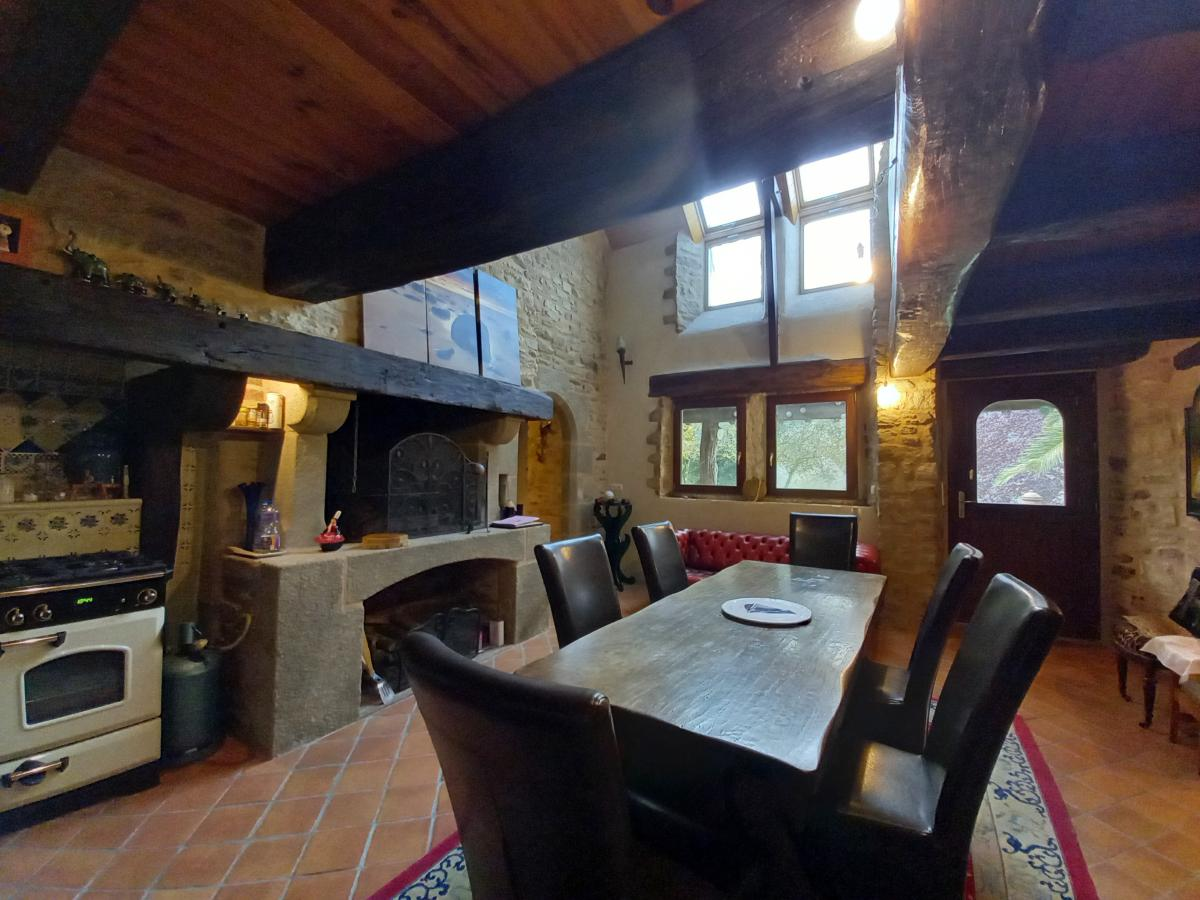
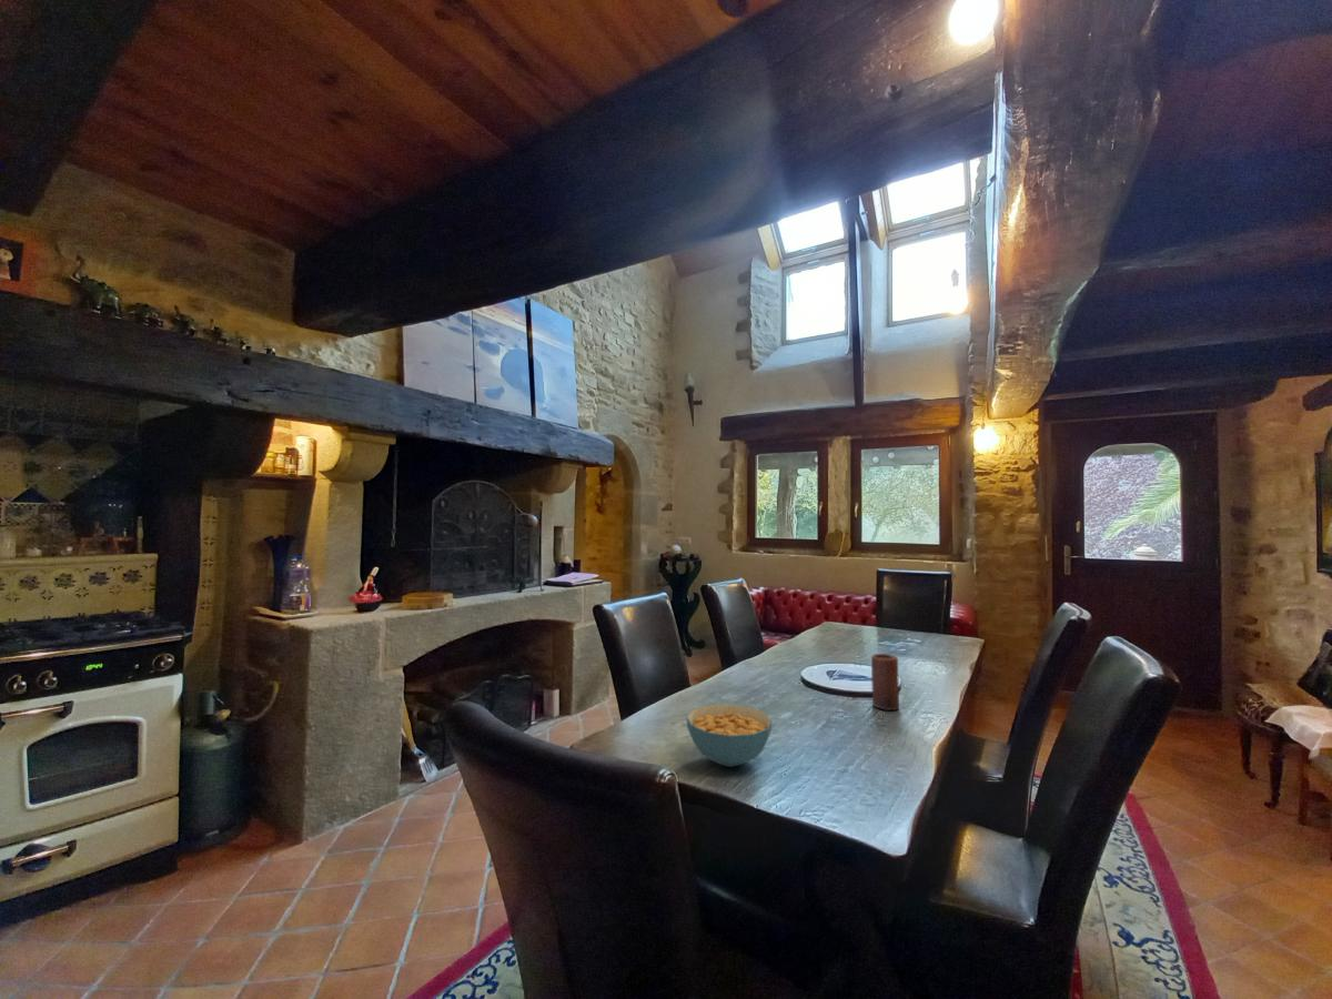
+ candle [870,653,900,712]
+ cereal bowl [685,703,774,768]
